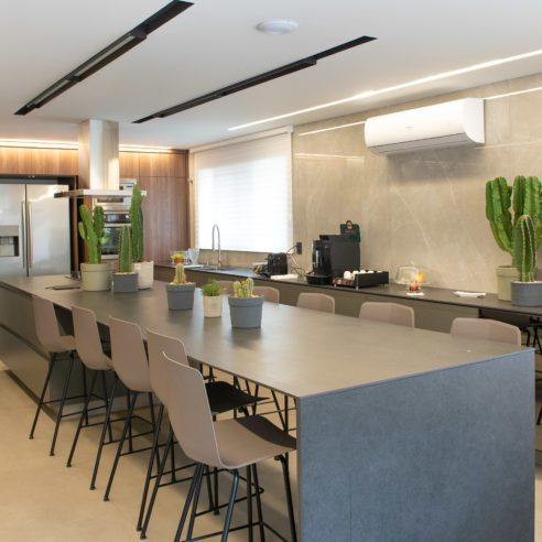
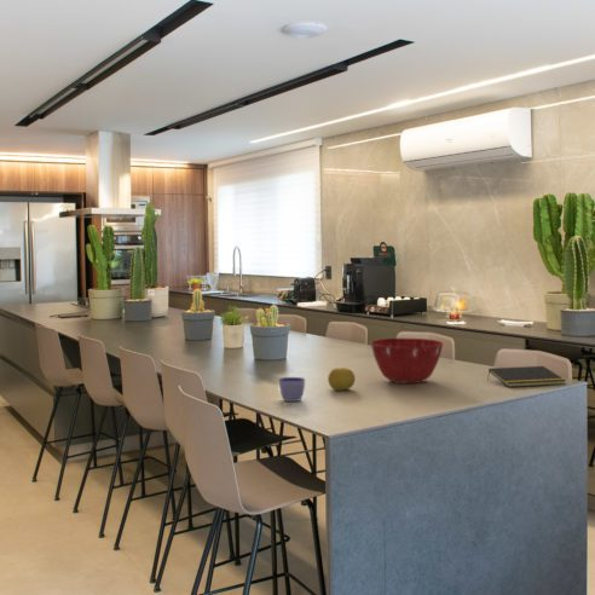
+ cup [277,376,306,403]
+ notepad [486,365,567,388]
+ mixing bowl [369,337,445,385]
+ fruit [327,366,357,392]
